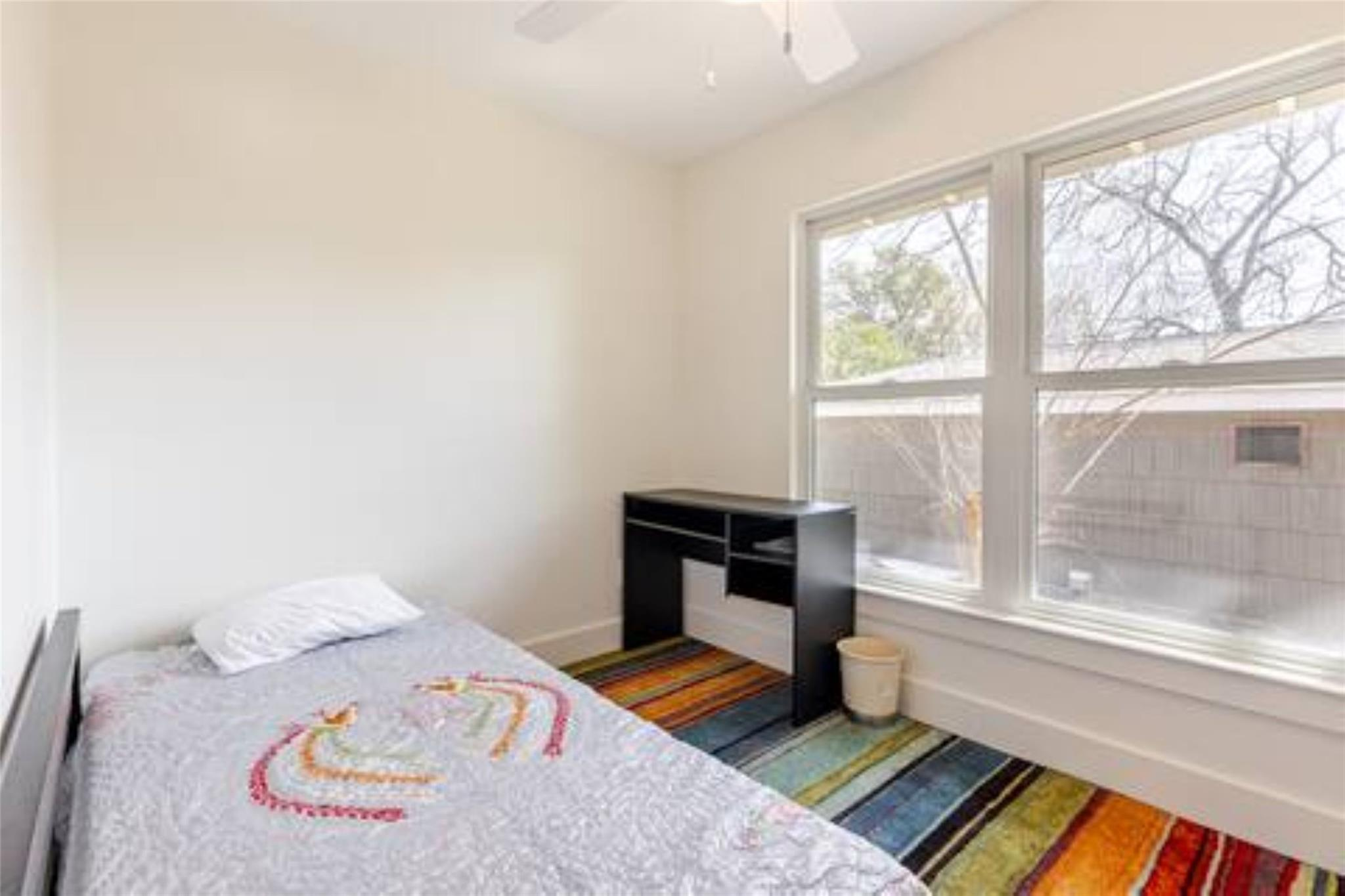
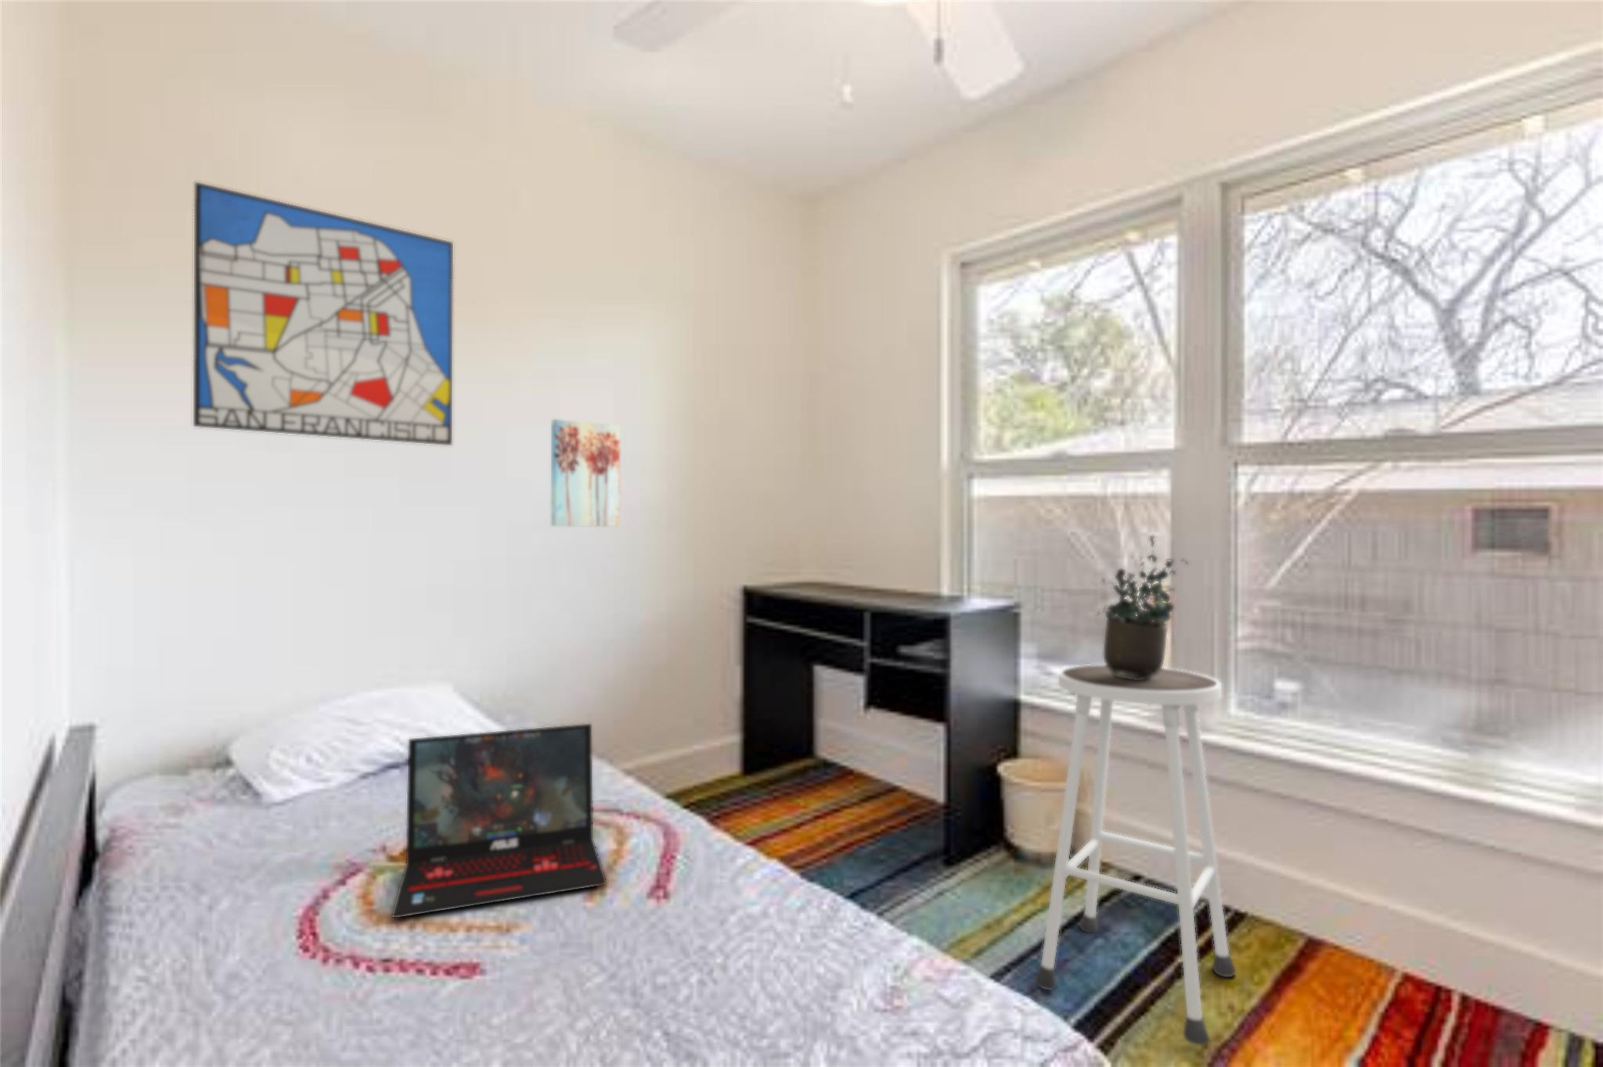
+ laptop [391,723,608,918]
+ stool [1033,663,1237,1047]
+ wall art [551,418,621,528]
+ wall art [193,181,454,447]
+ potted plant [1096,535,1189,680]
